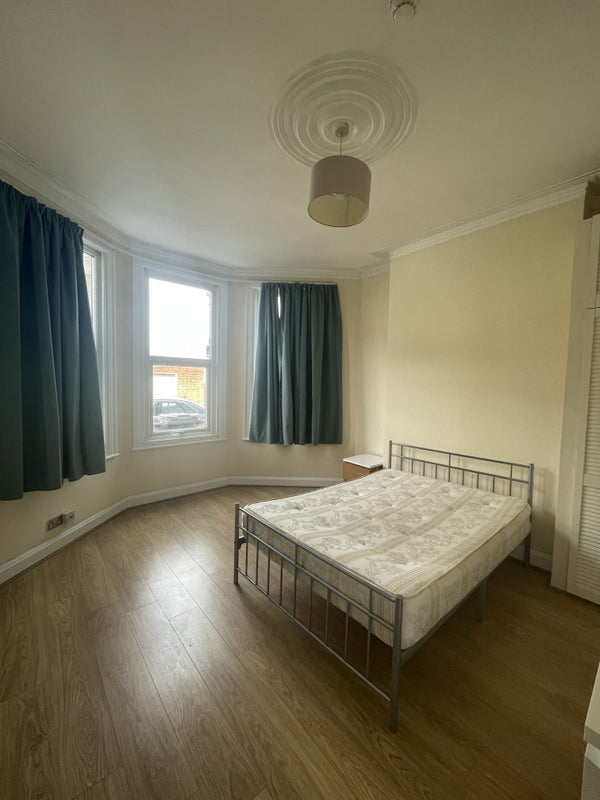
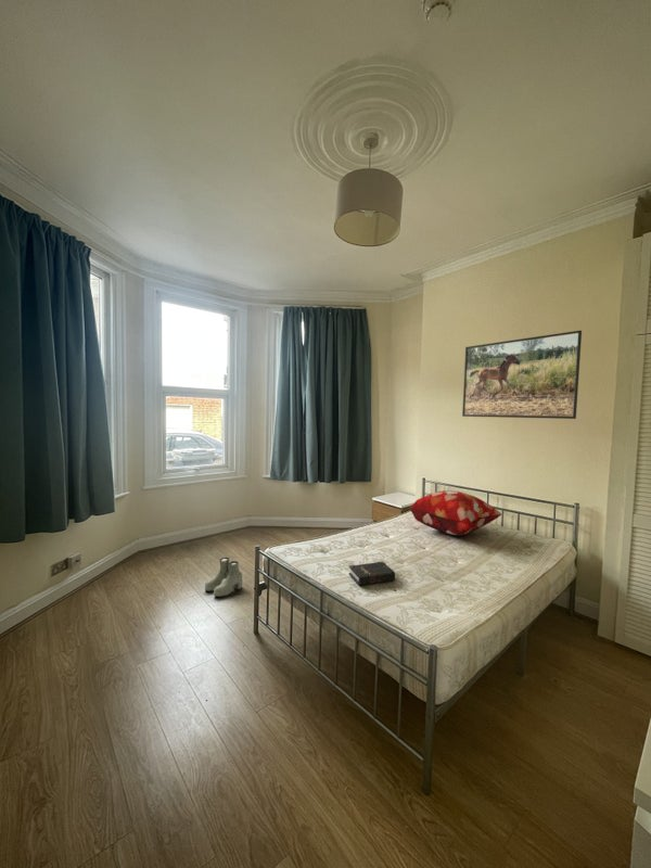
+ decorative pillow [409,489,502,536]
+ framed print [461,330,583,420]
+ hardback book [348,561,396,586]
+ boots [204,557,243,598]
